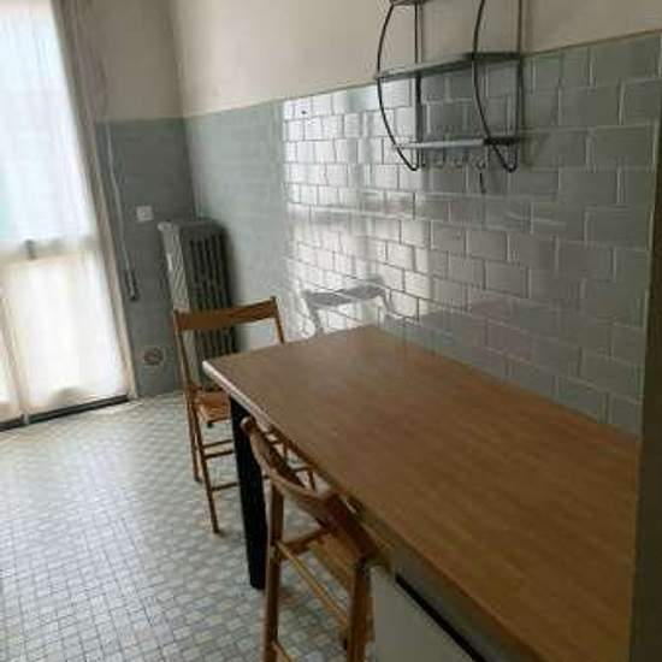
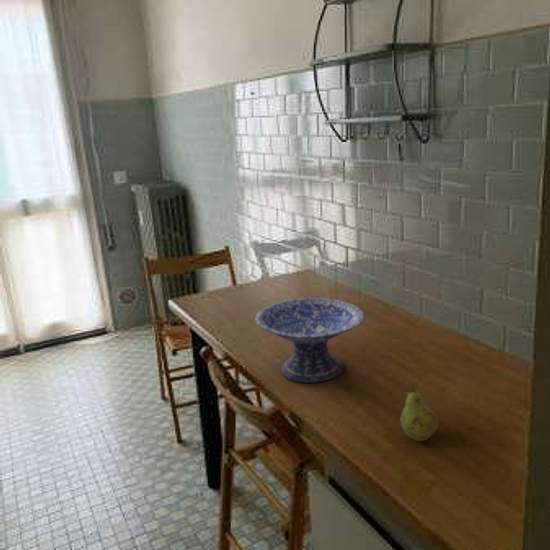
+ fruit [399,384,439,442]
+ decorative bowl [254,297,365,384]
